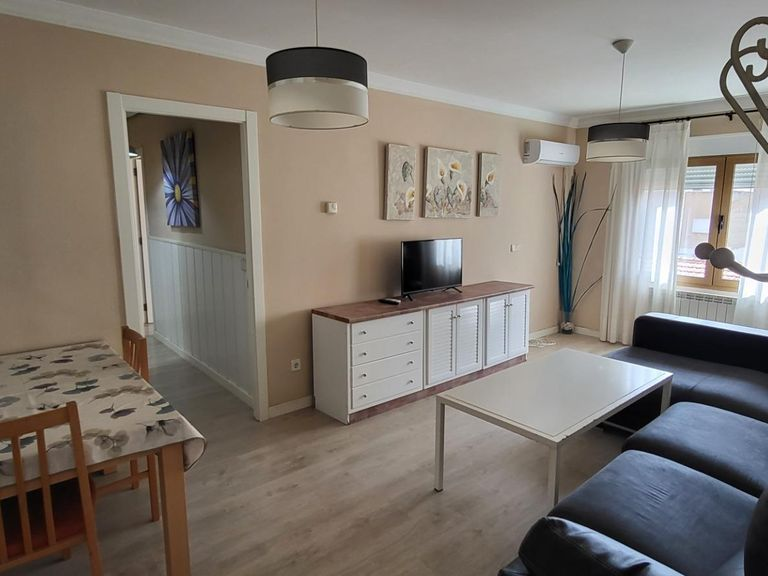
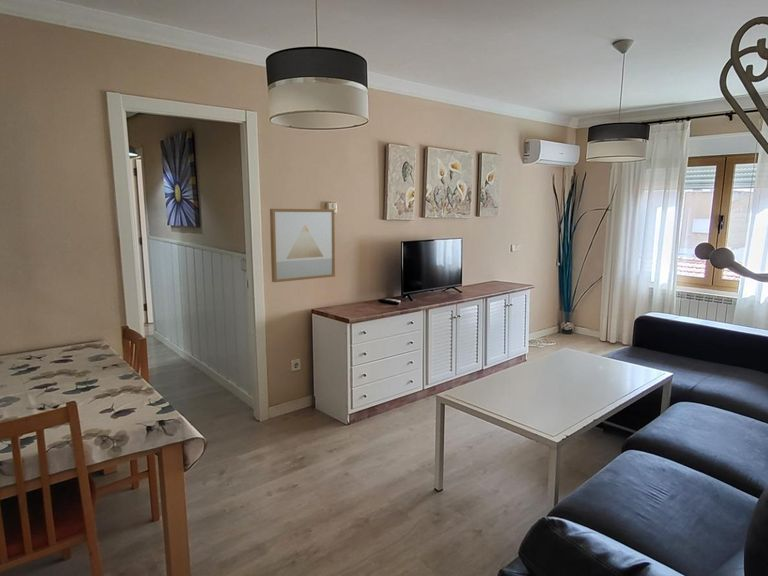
+ wall art [269,208,336,283]
